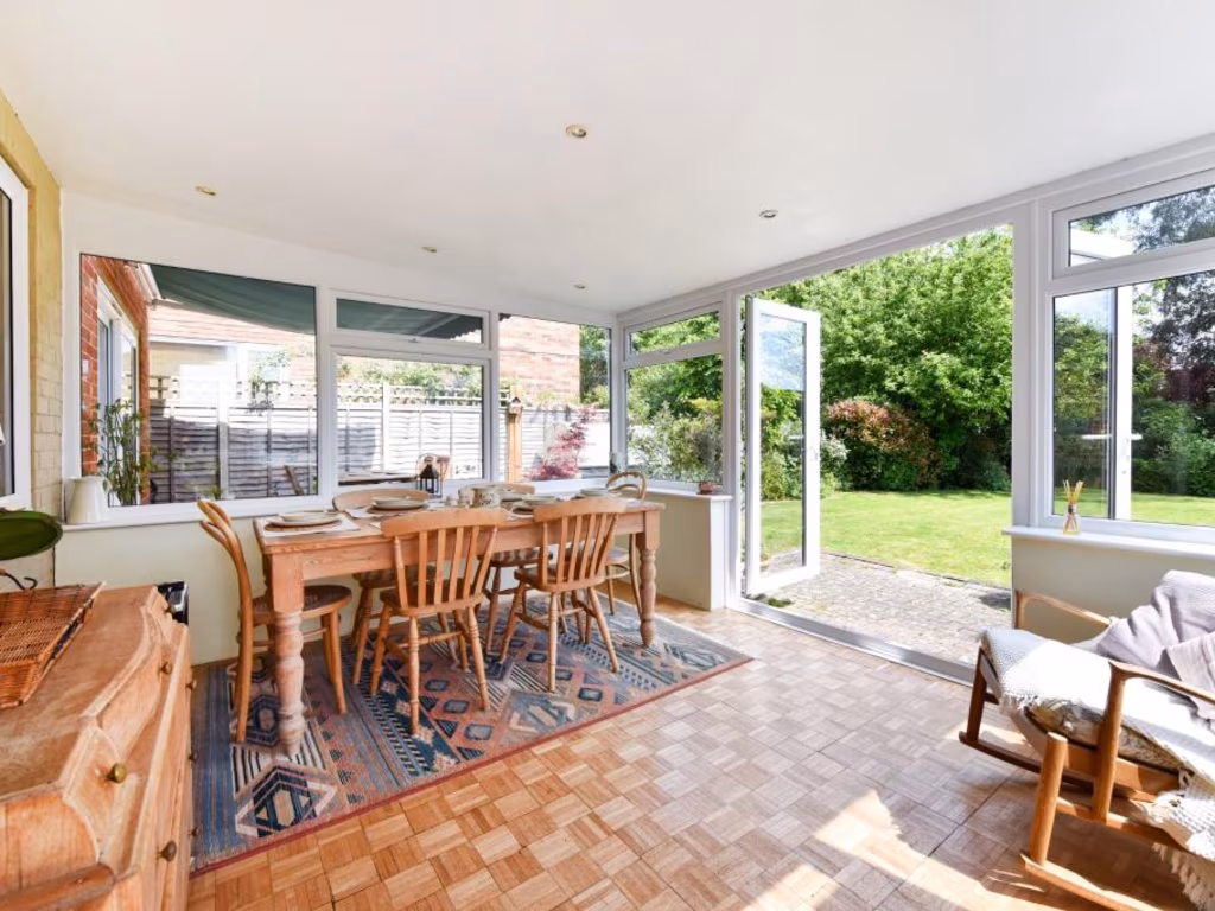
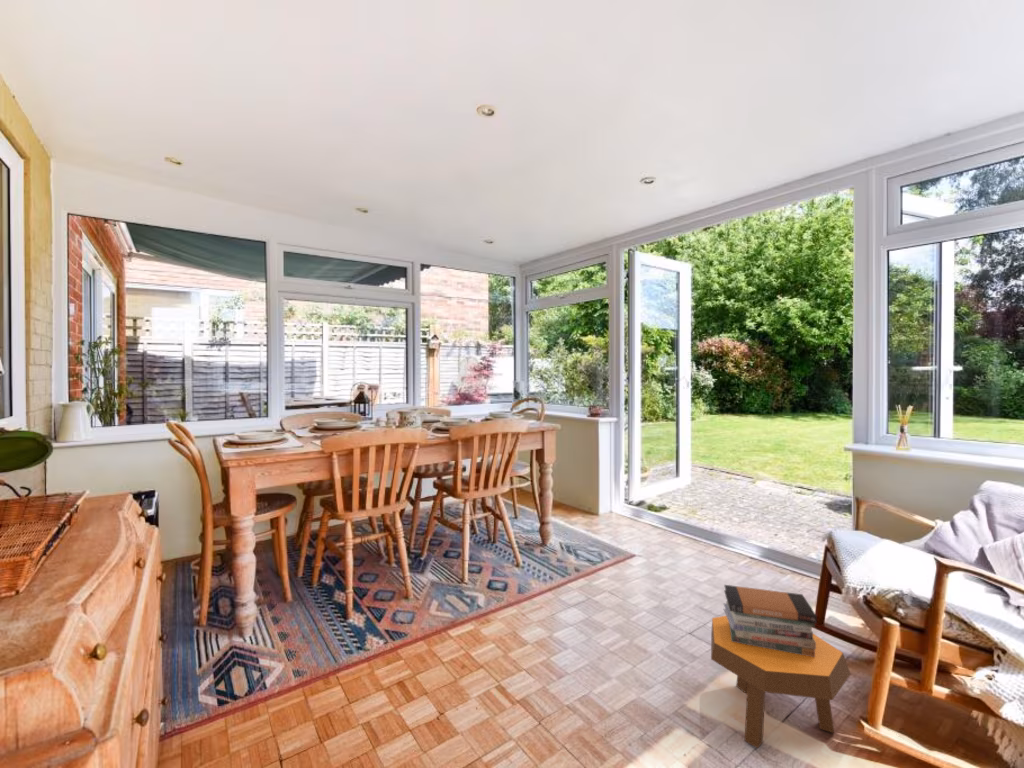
+ footstool [710,615,851,749]
+ book stack [723,584,818,657]
